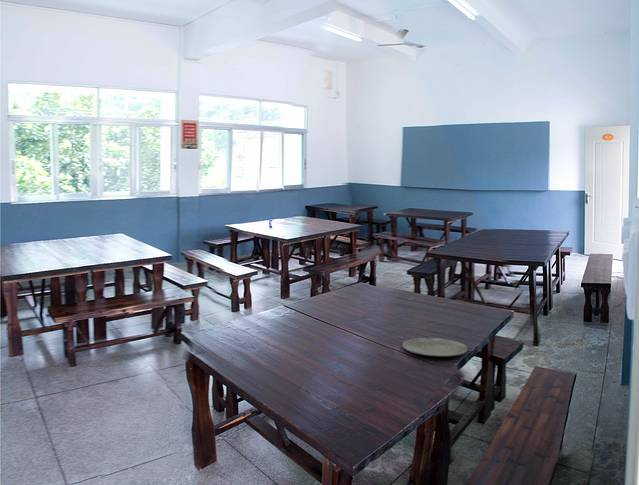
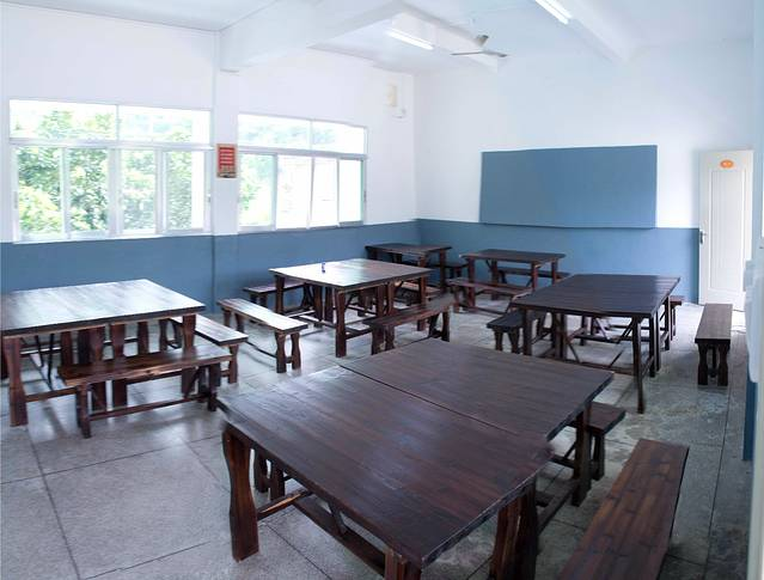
- plate [401,337,469,357]
